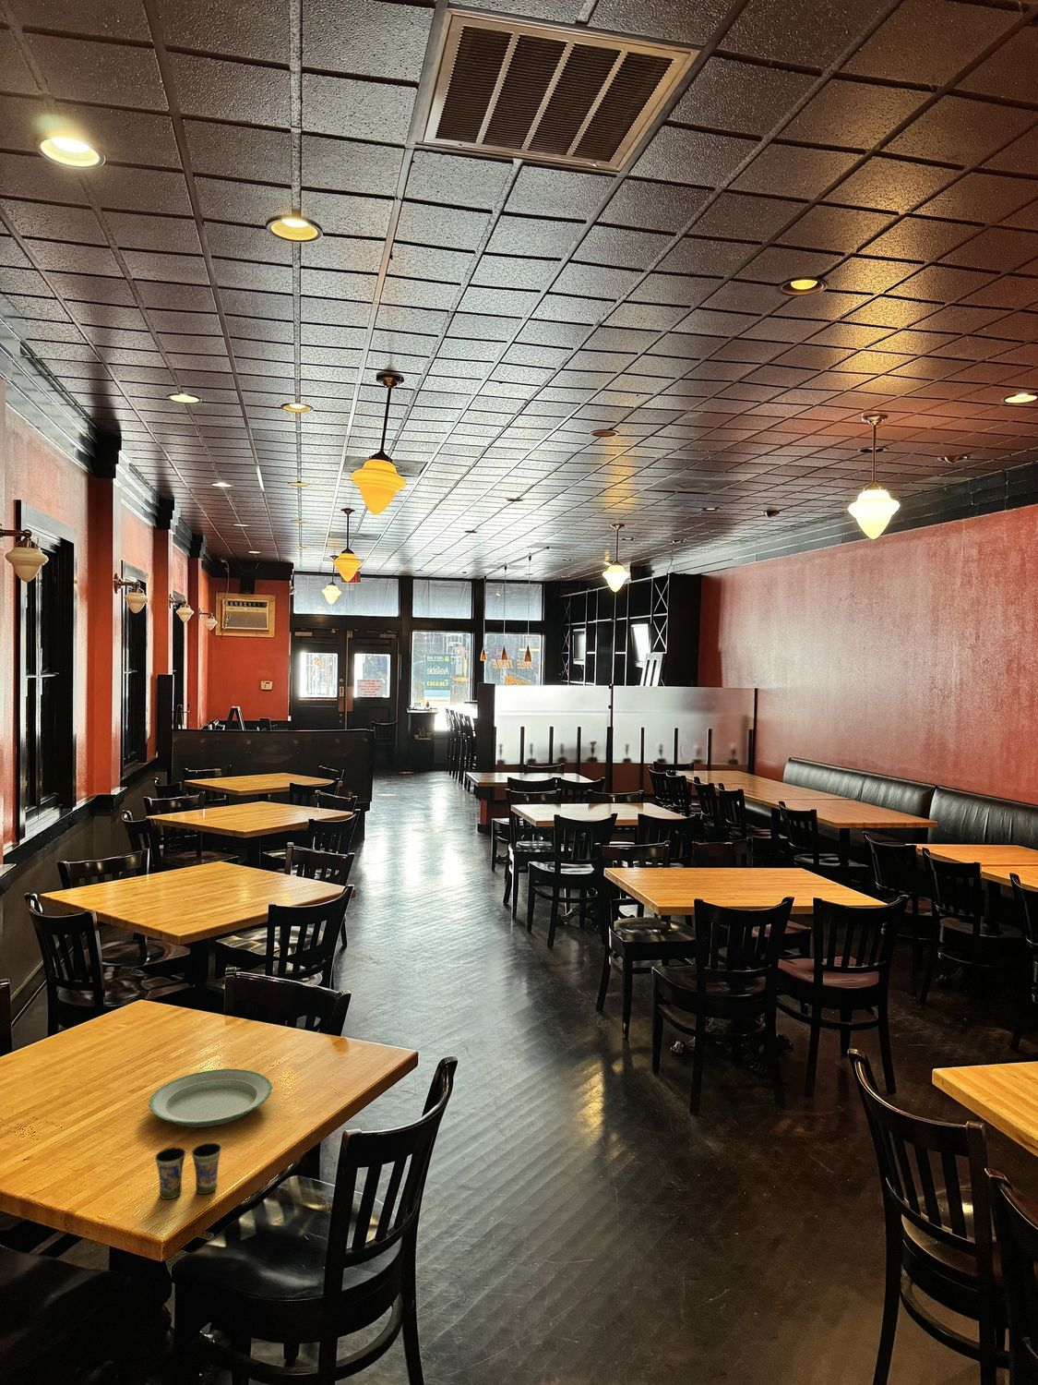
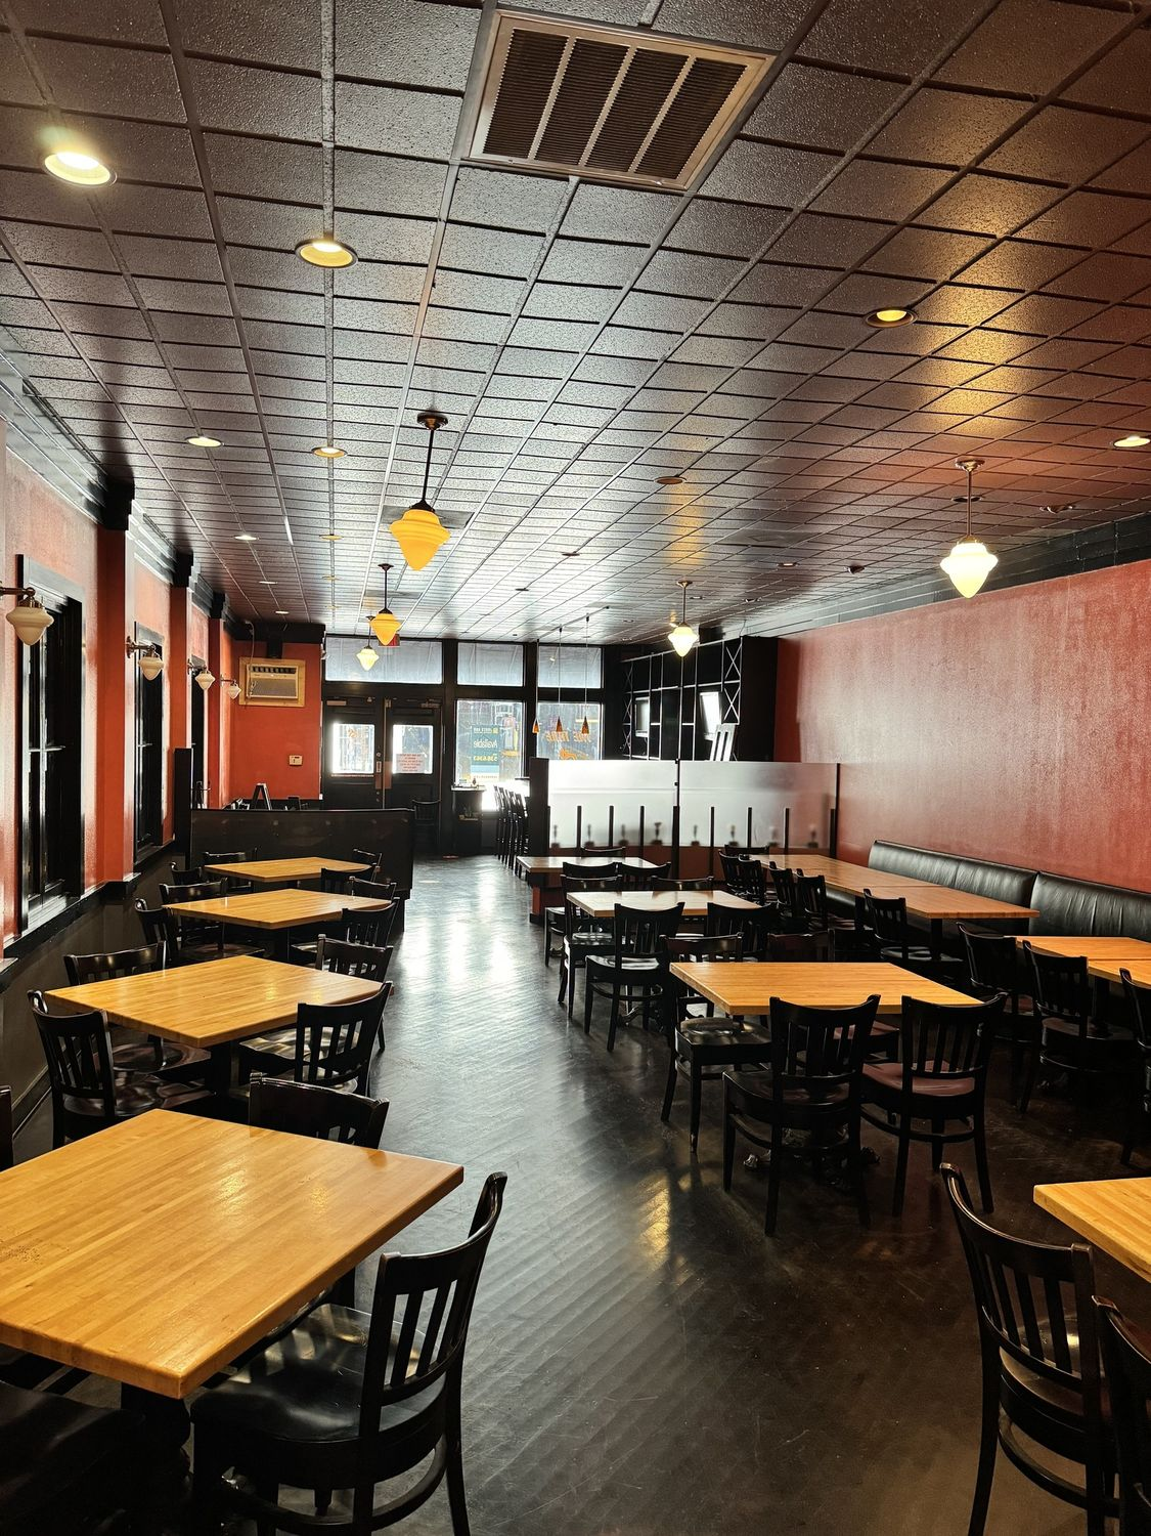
- cup [154,1142,222,1201]
- plate [147,1069,273,1129]
